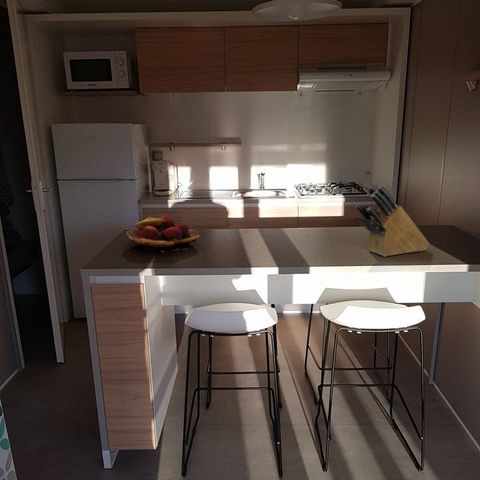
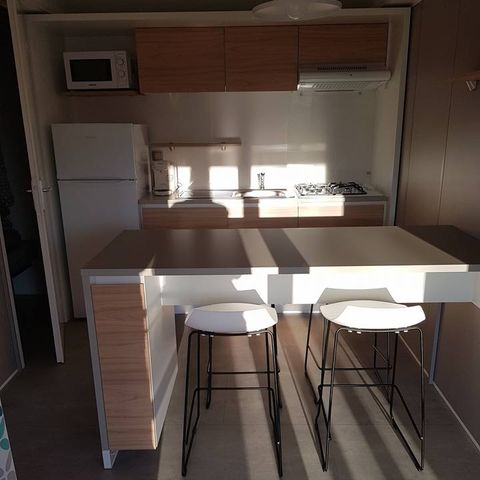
- fruit basket [126,215,200,253]
- knife block [354,185,431,258]
